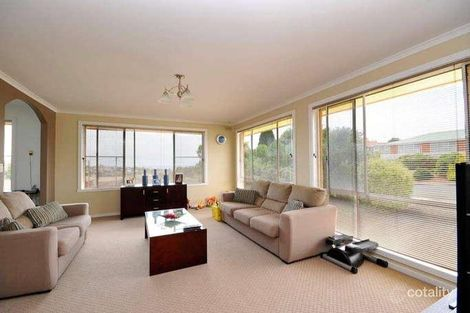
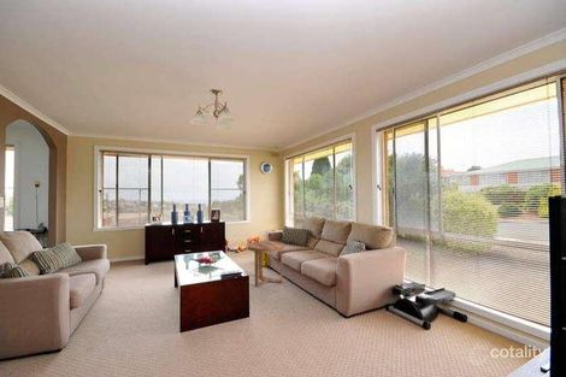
+ side table [247,240,285,288]
